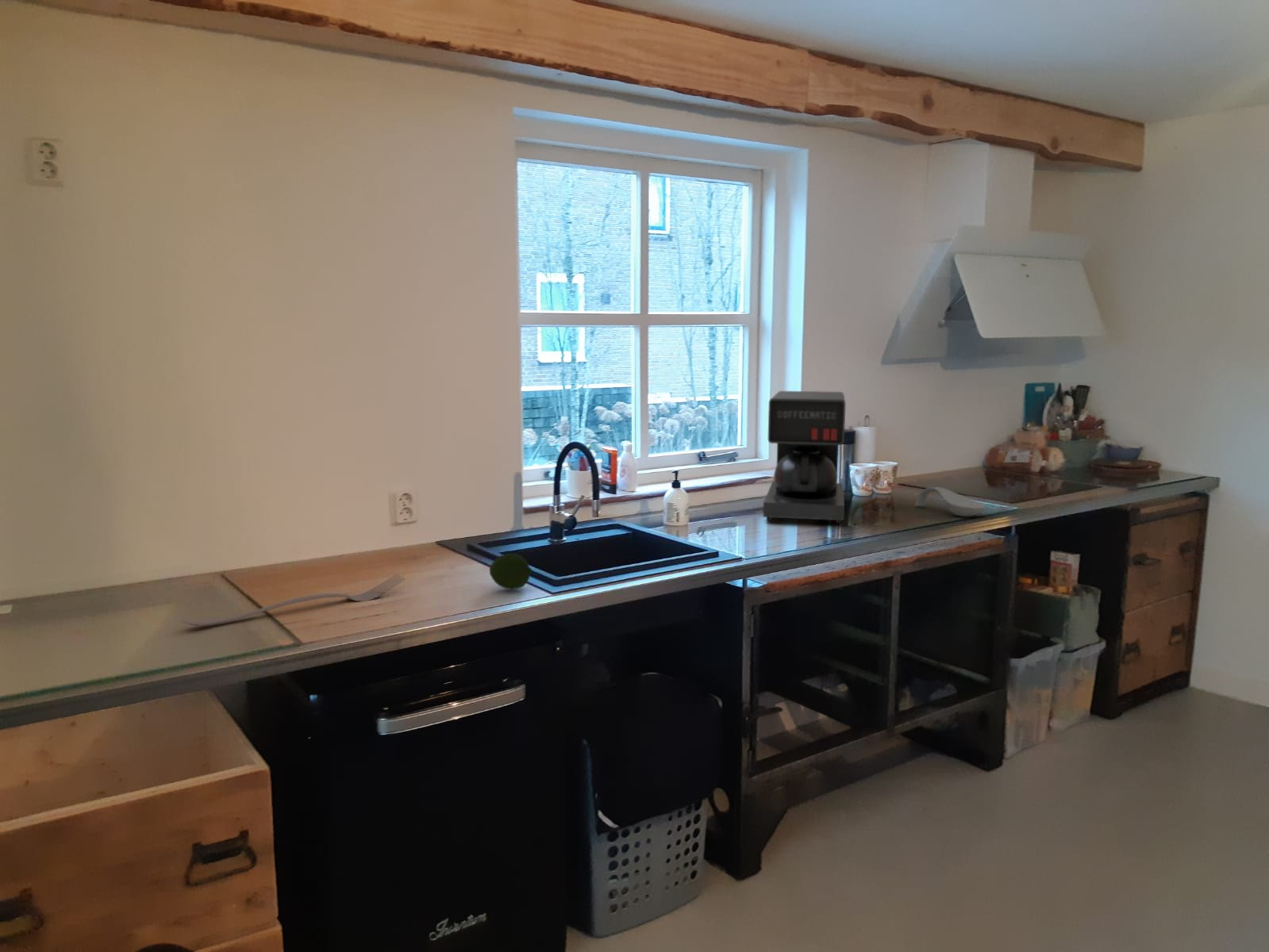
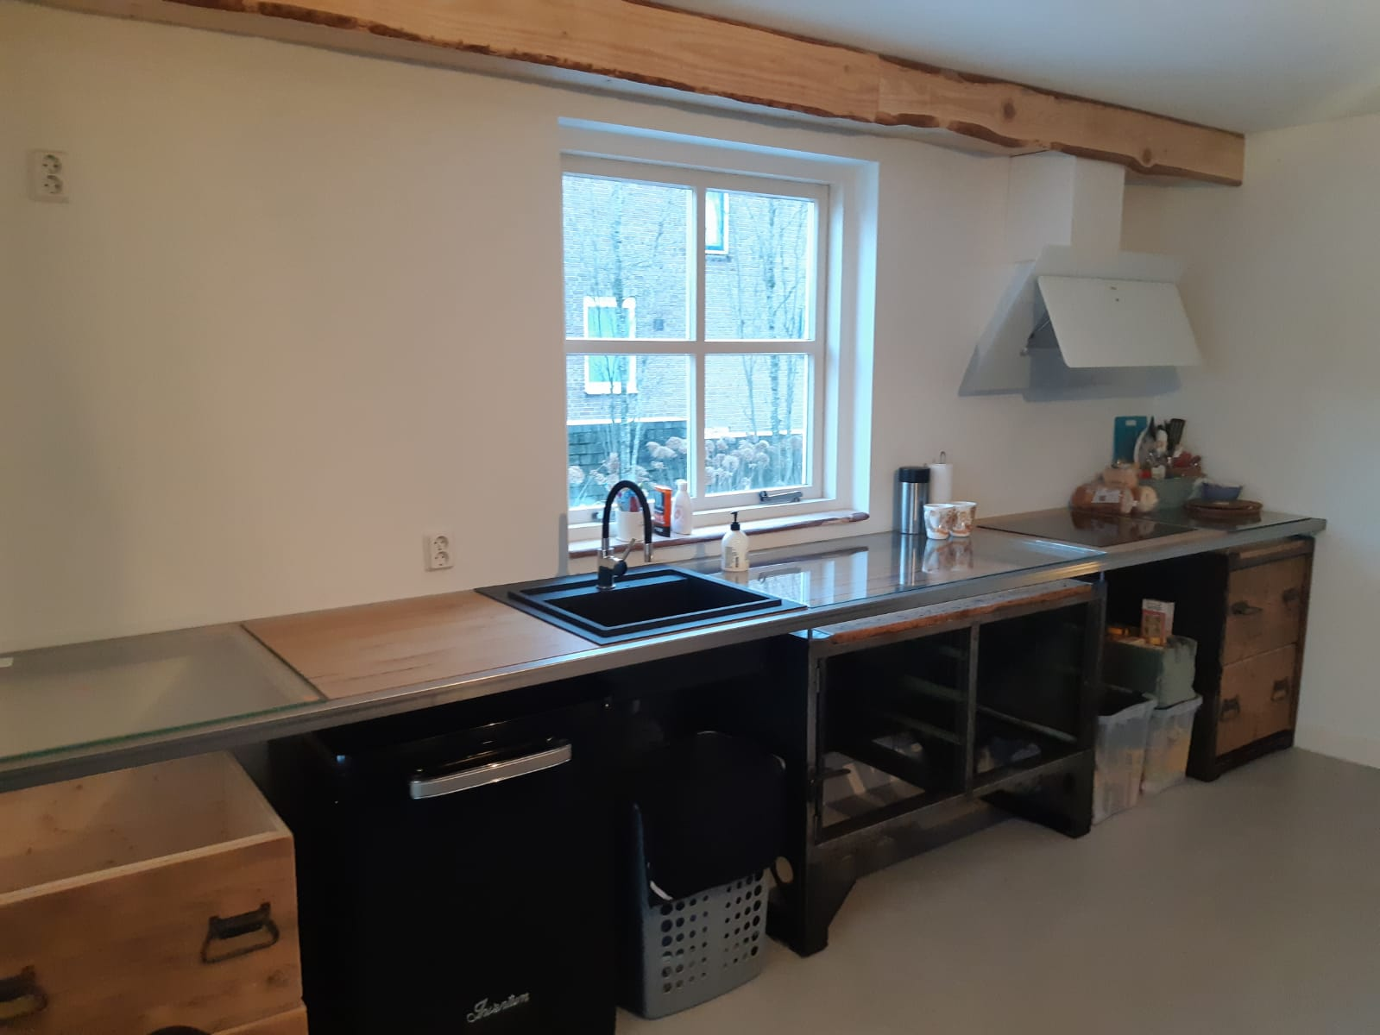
- spoon rest [914,486,986,517]
- fruit [489,553,533,590]
- coffee maker [762,390,846,524]
- cutting board [181,574,406,627]
